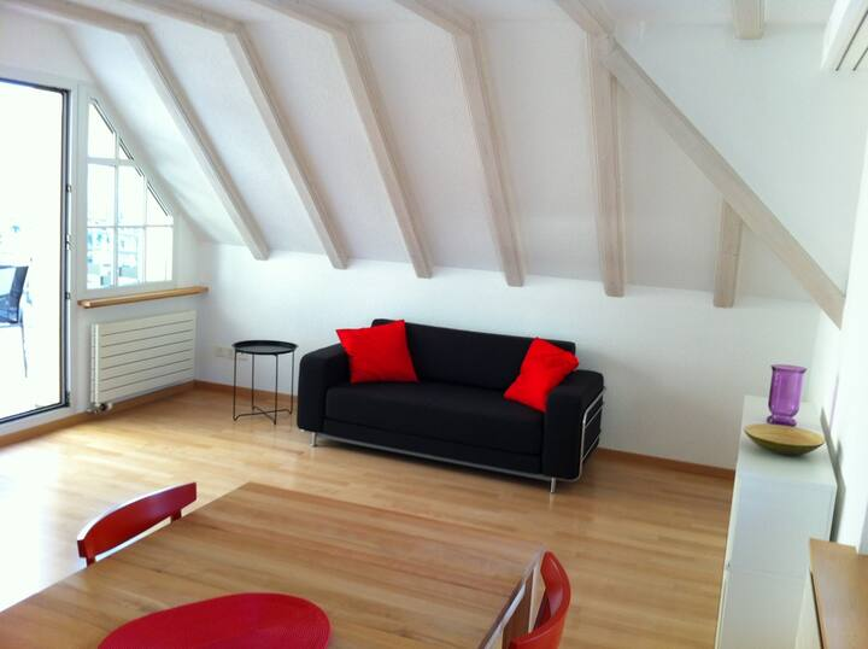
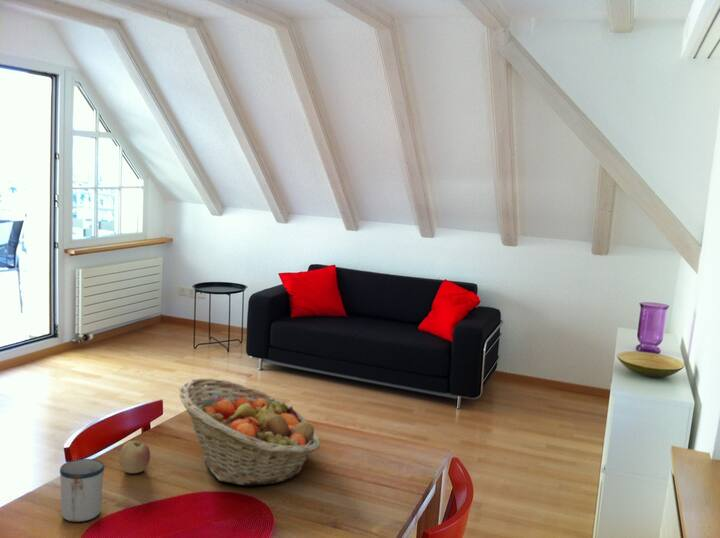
+ apple [118,440,151,474]
+ fruit basket [178,378,321,486]
+ mug [59,458,105,523]
